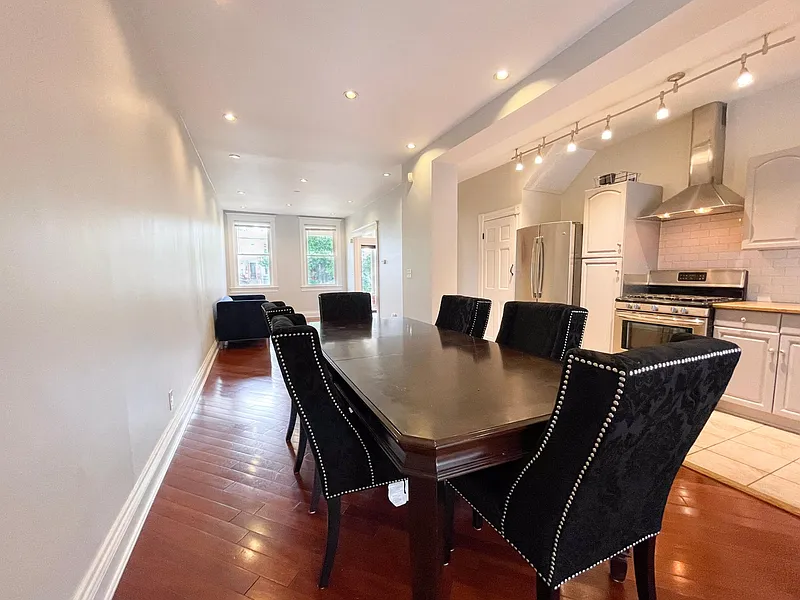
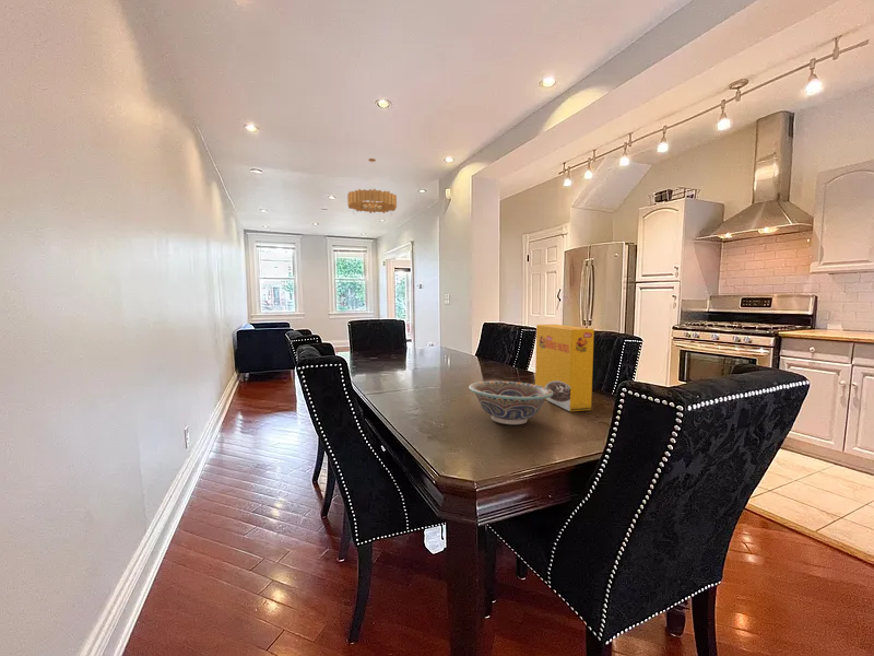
+ cereal box [534,324,595,412]
+ decorative bowl [468,380,553,425]
+ chandelier [346,157,398,215]
